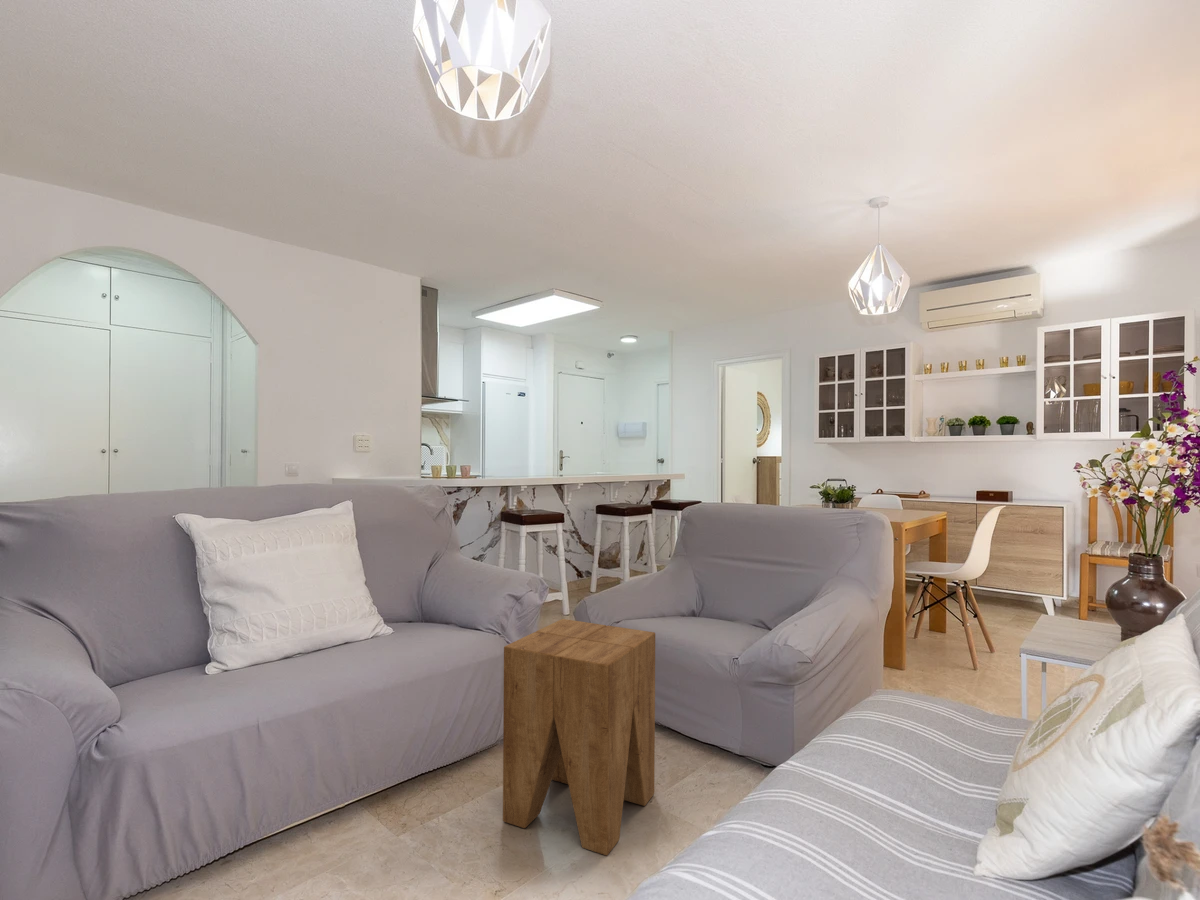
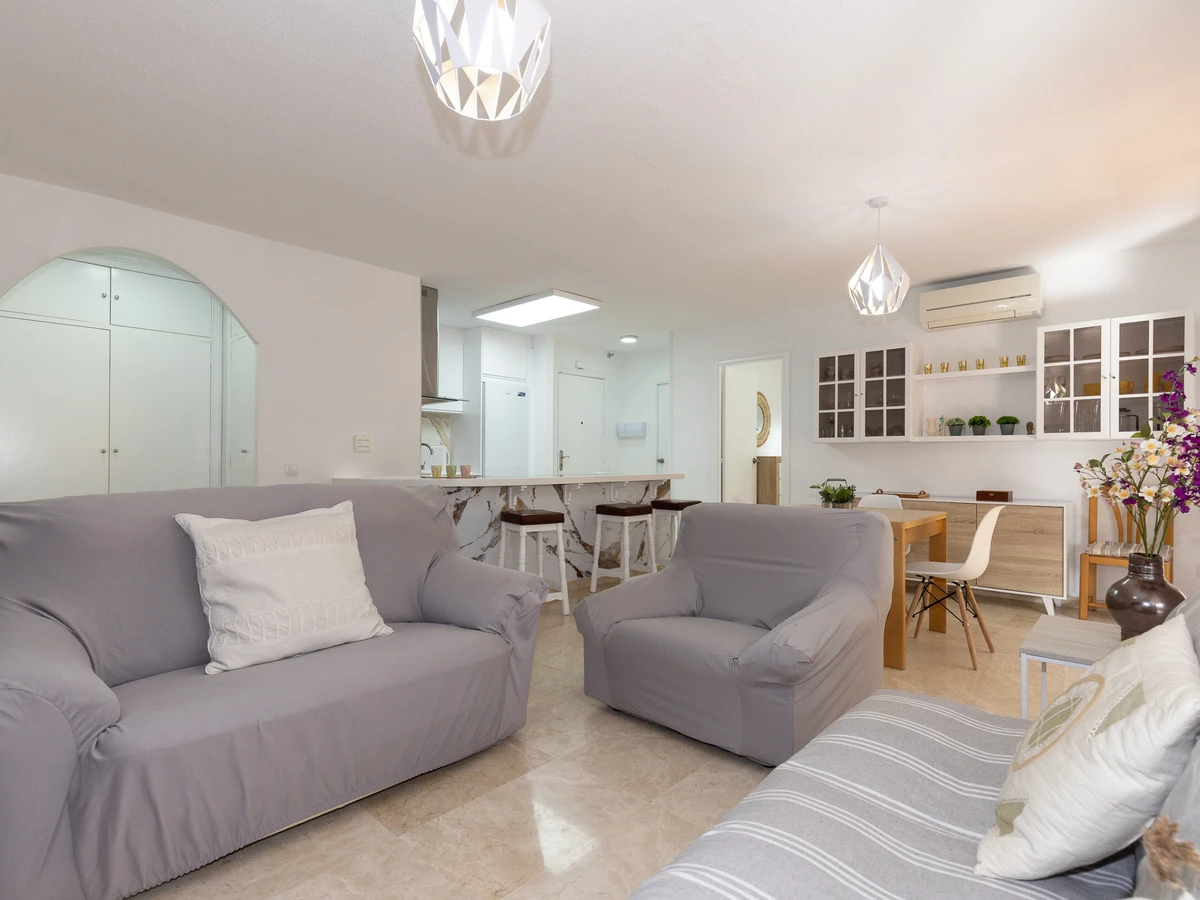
- side table [502,618,656,857]
